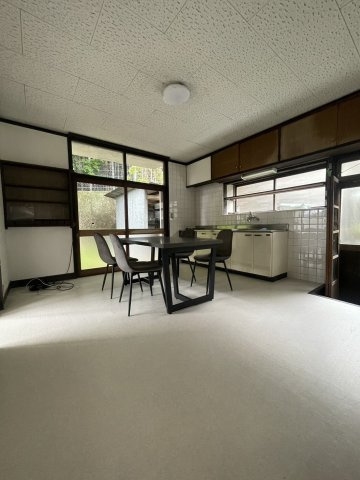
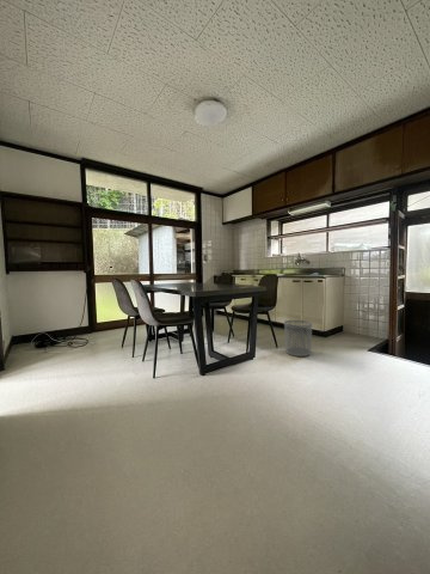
+ waste bin [283,319,313,358]
